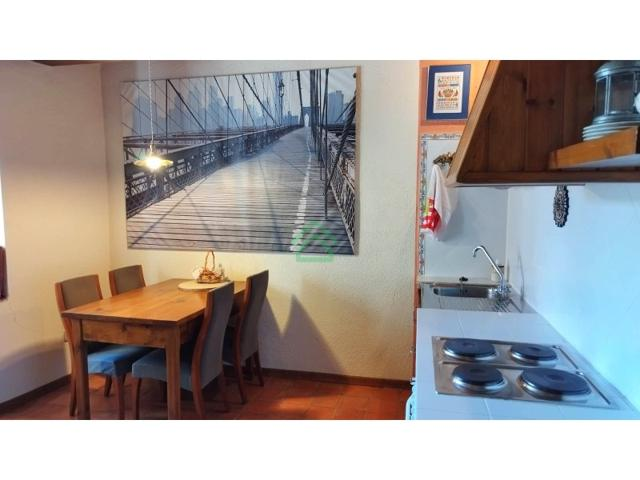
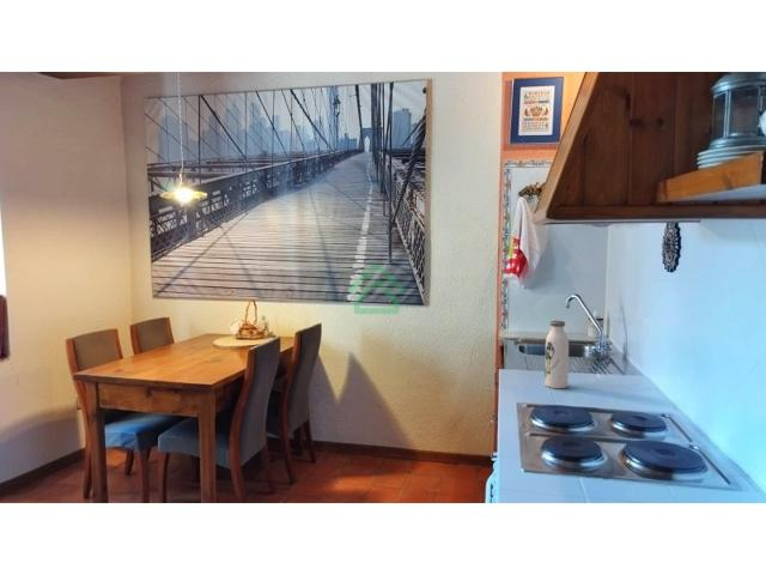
+ water bottle [543,320,570,389]
